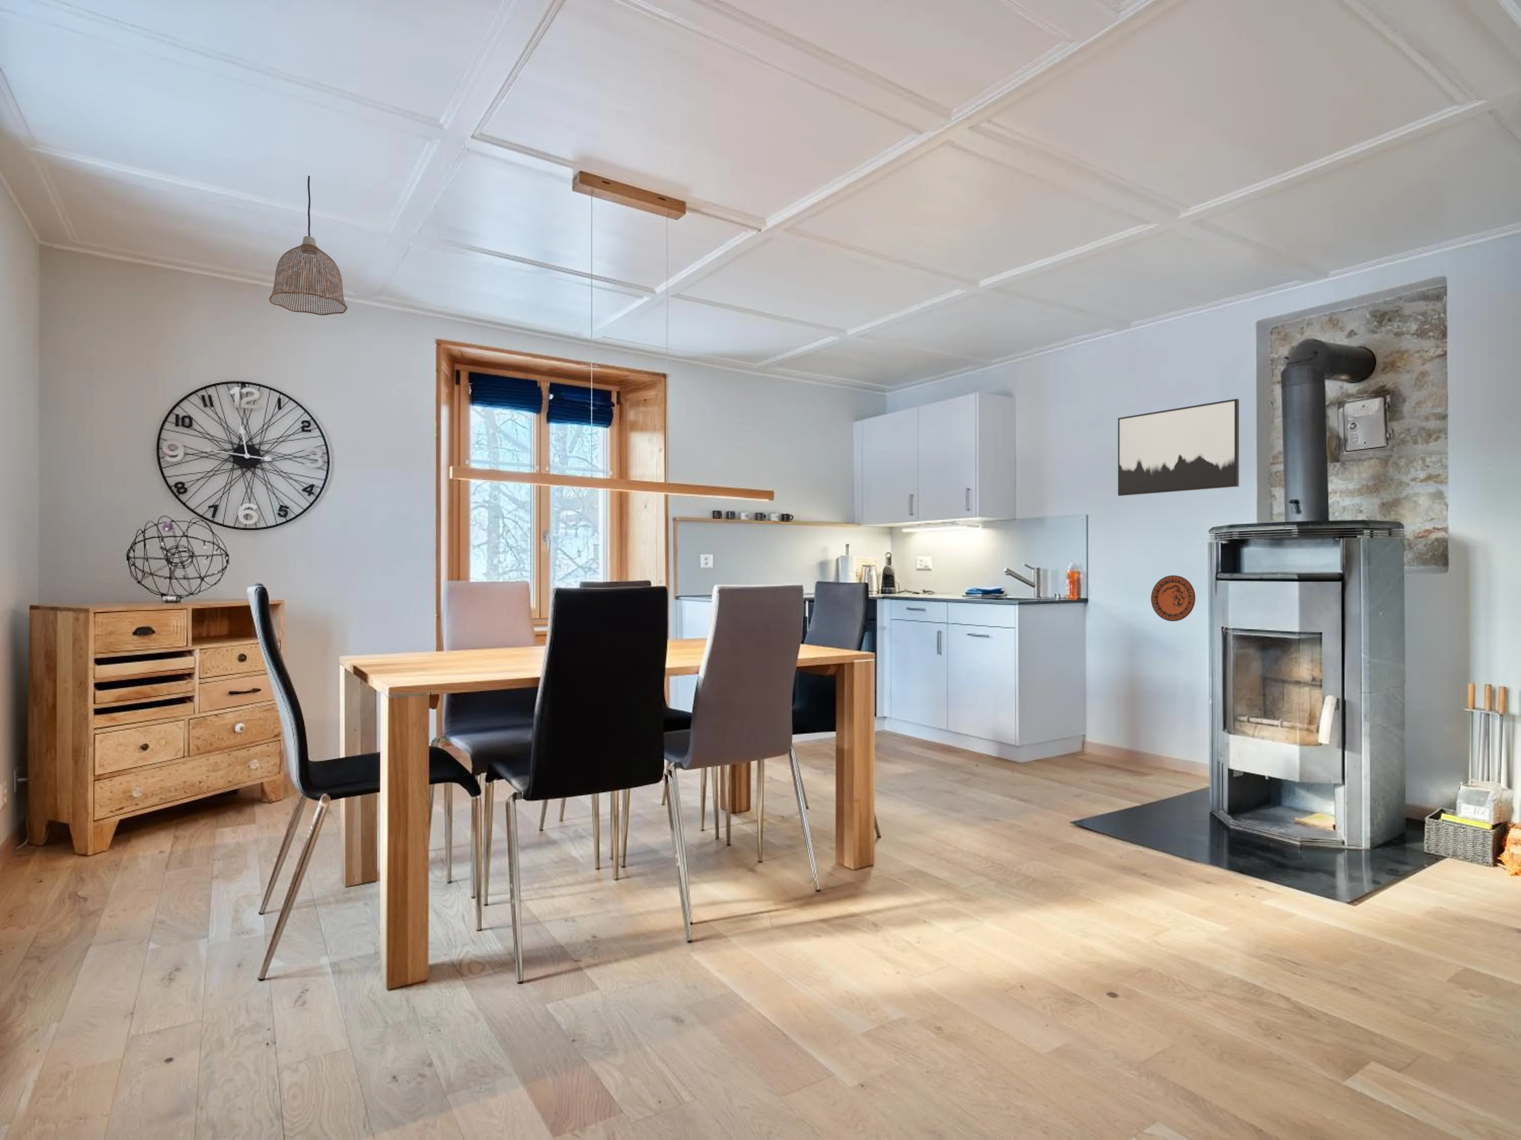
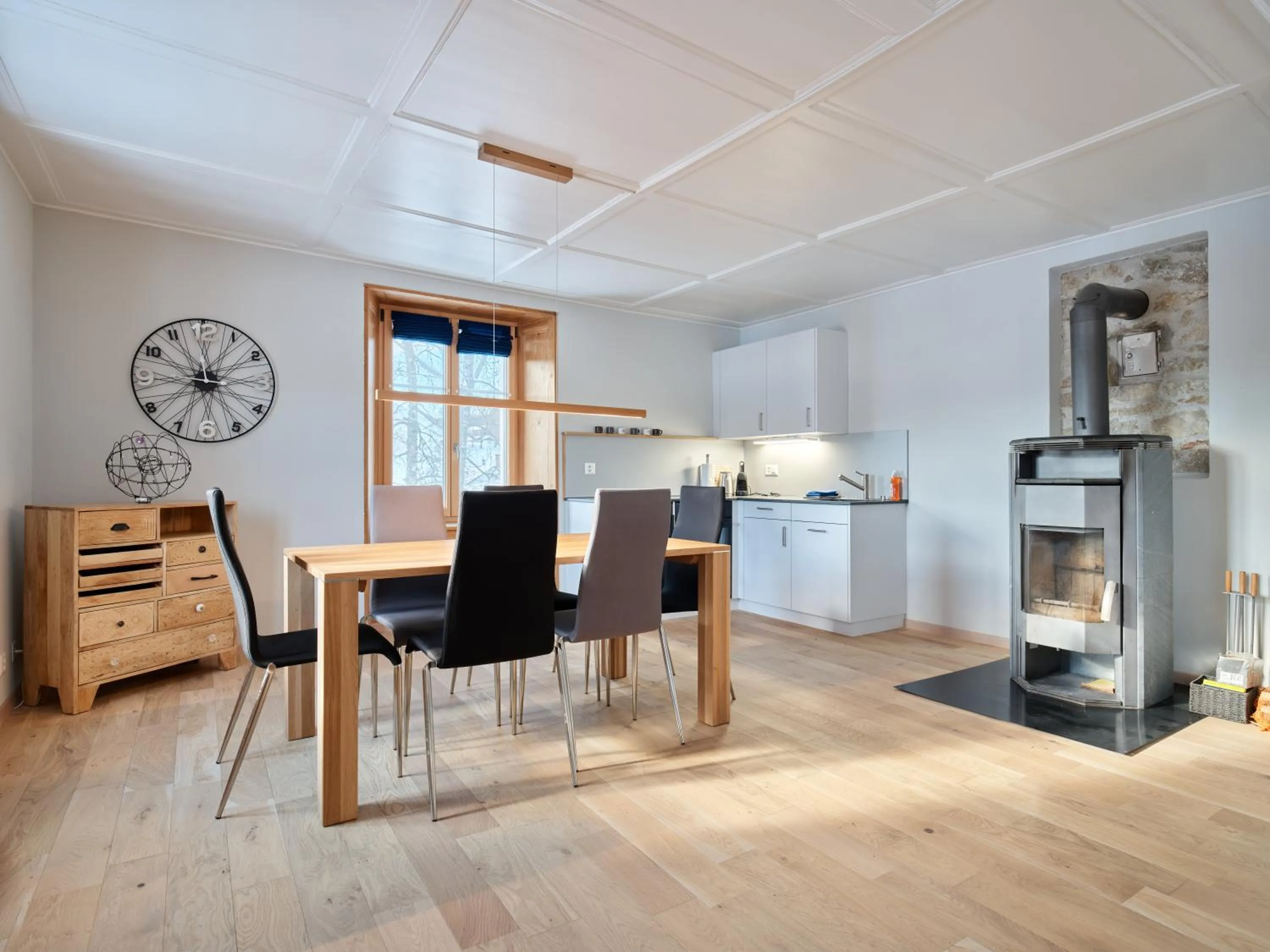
- decorative plate [1151,575,1196,623]
- wall art [1117,399,1240,497]
- pendant lamp [268,175,349,316]
